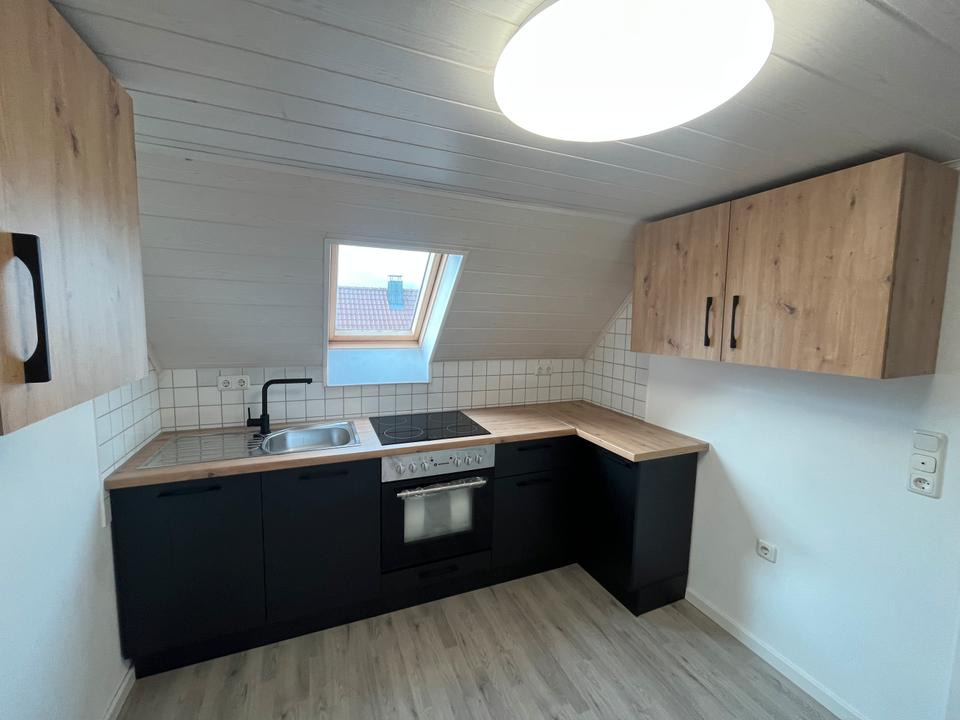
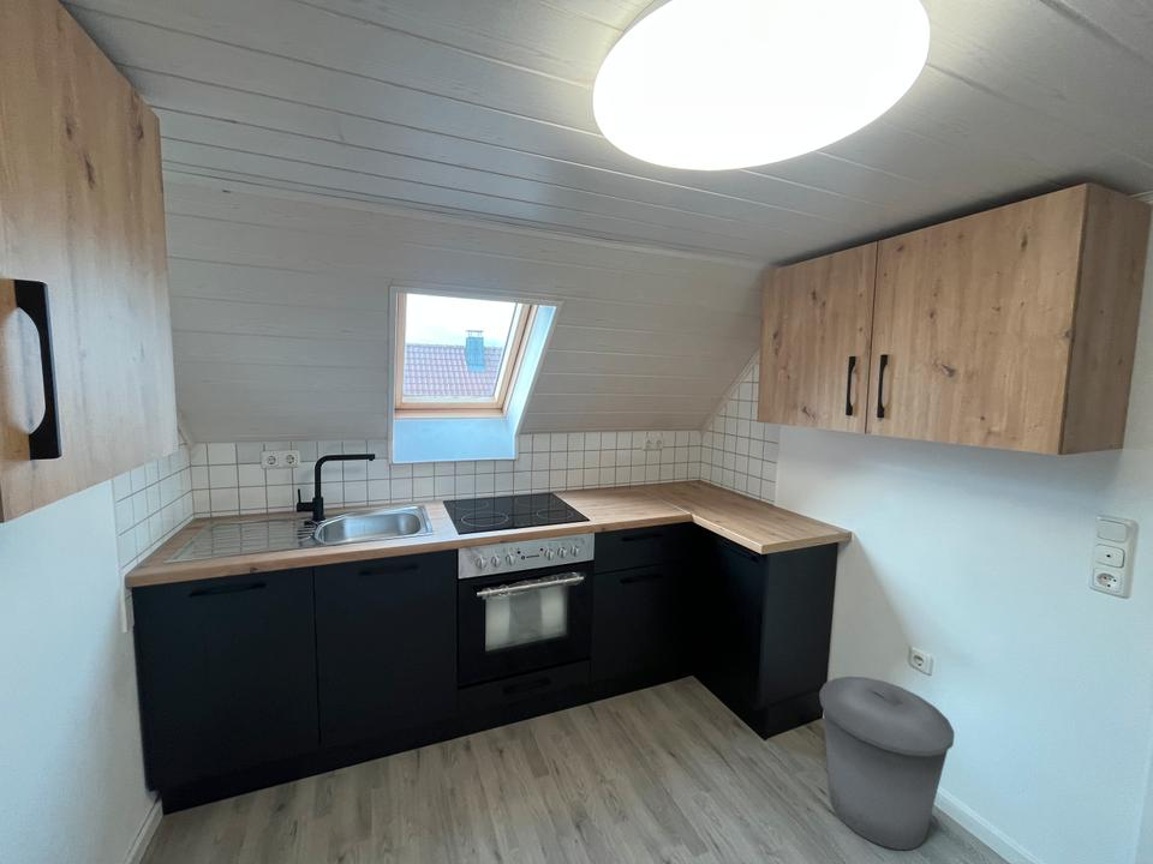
+ trash can [818,676,955,851]
